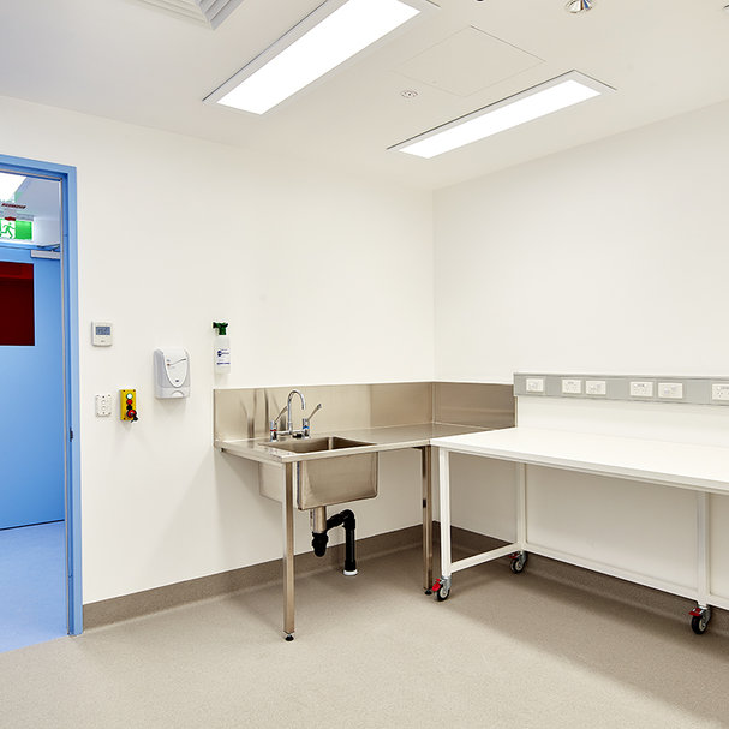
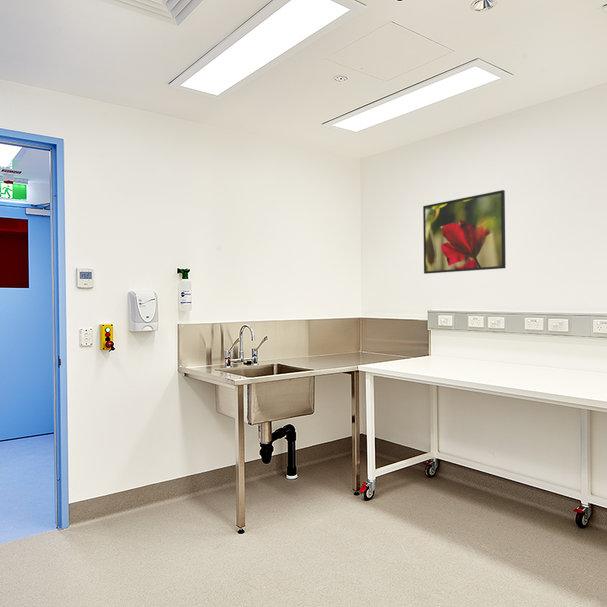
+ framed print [422,189,507,275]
